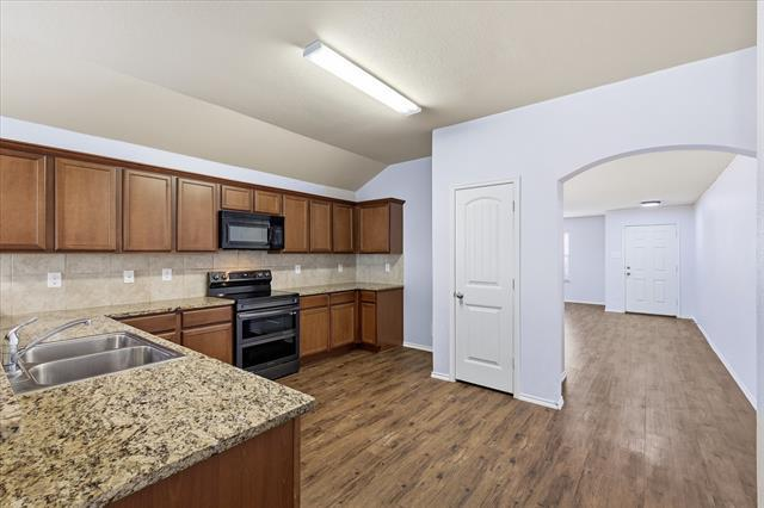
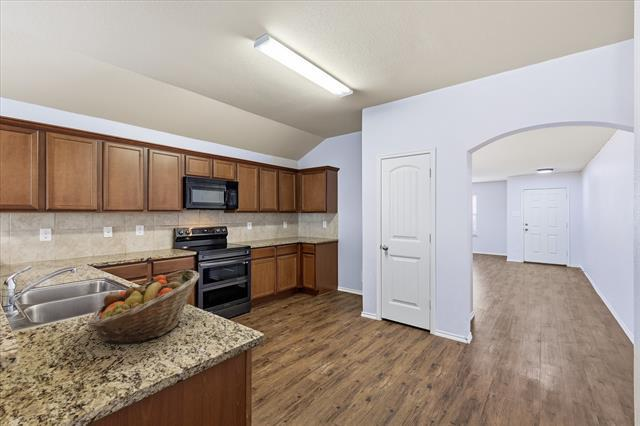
+ fruit basket [86,268,201,345]
